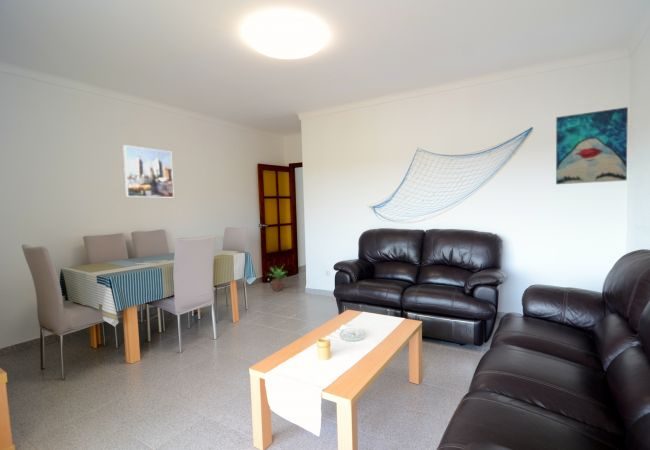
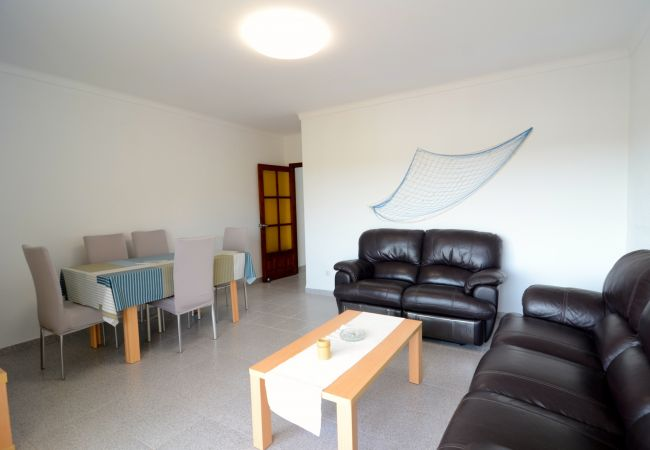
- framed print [122,144,175,198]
- potted plant [266,264,287,292]
- wall art [555,106,629,185]
